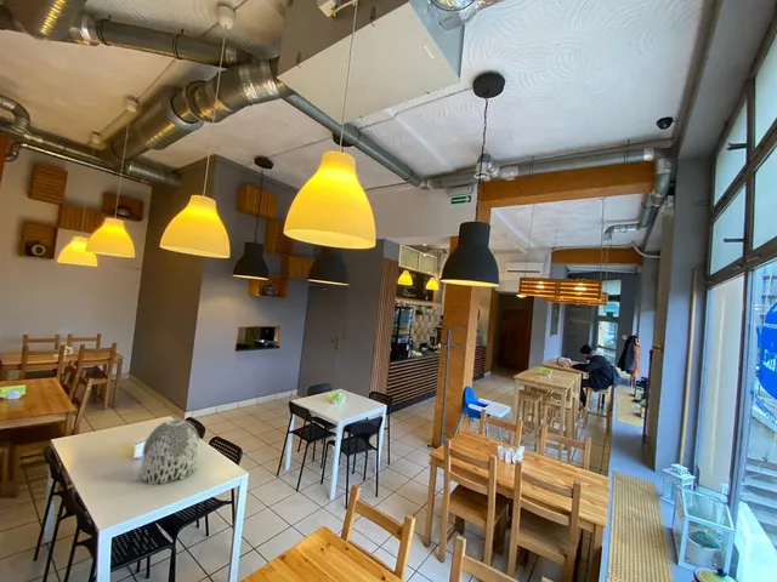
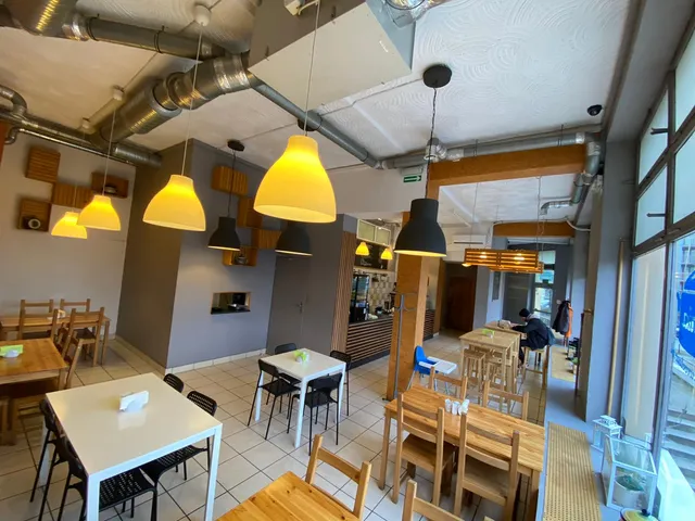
- vase [141,417,200,485]
